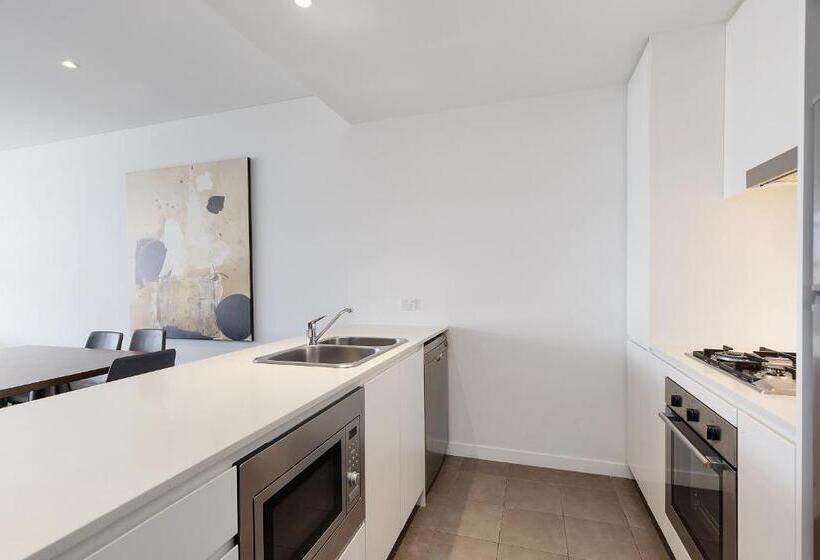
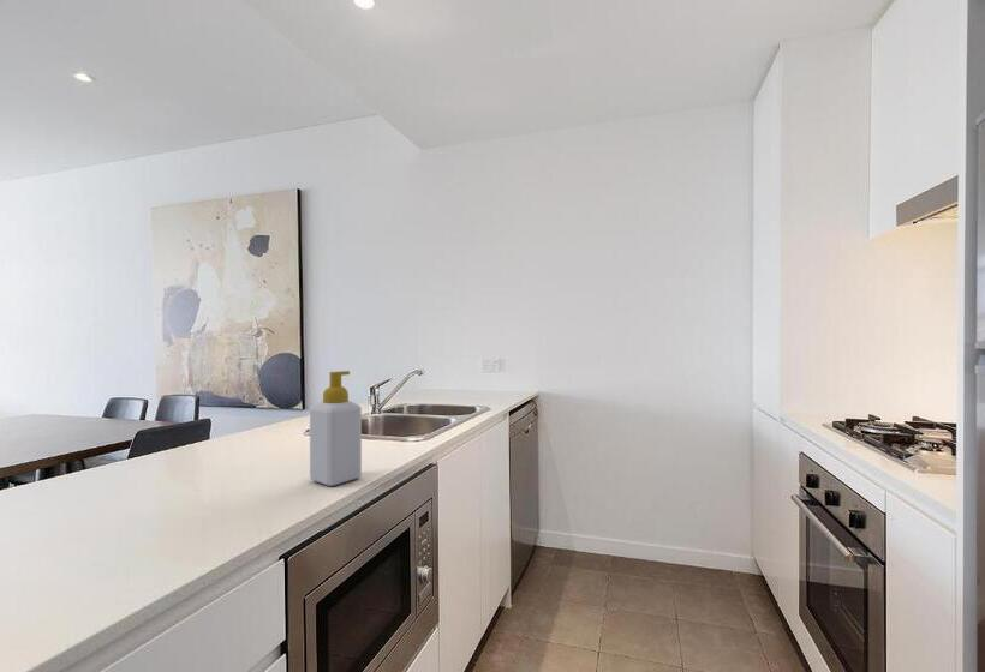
+ soap bottle [309,370,363,487]
